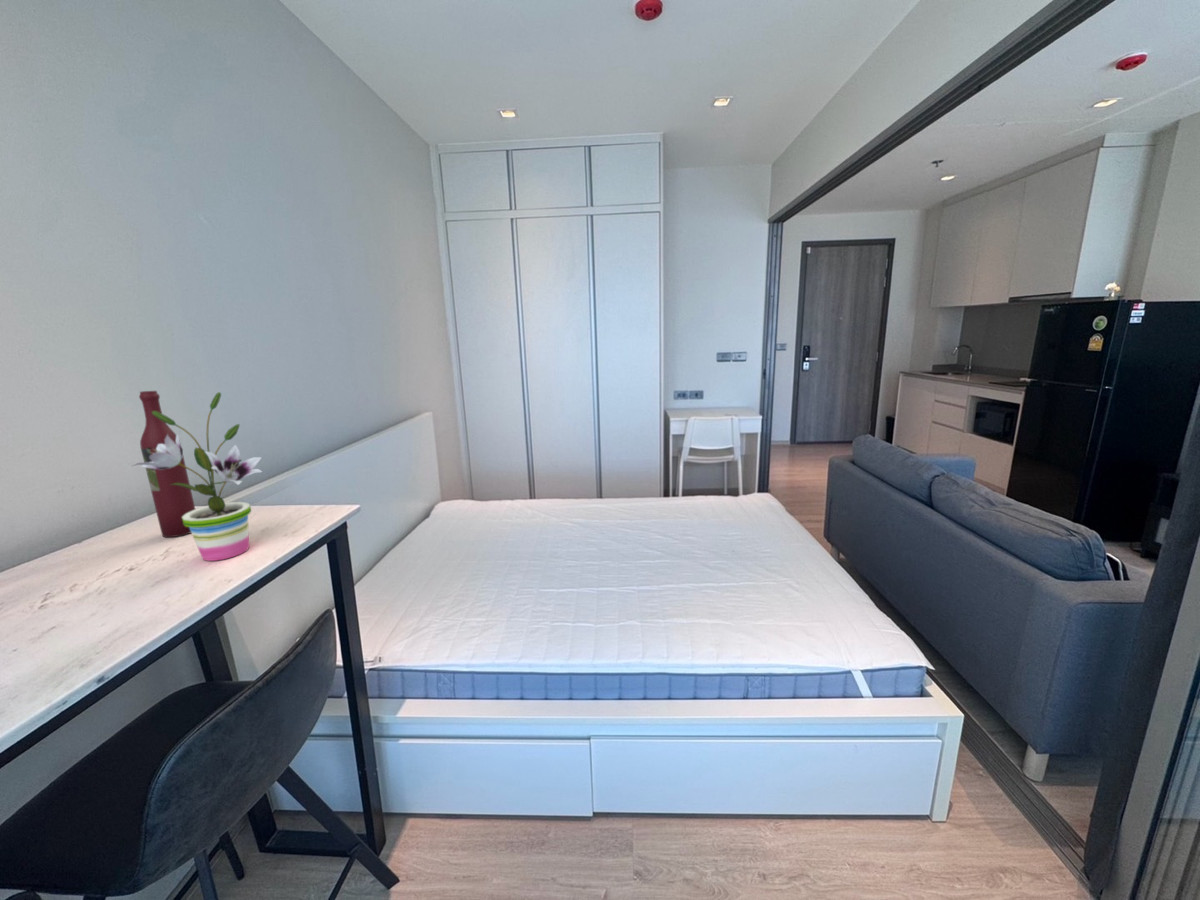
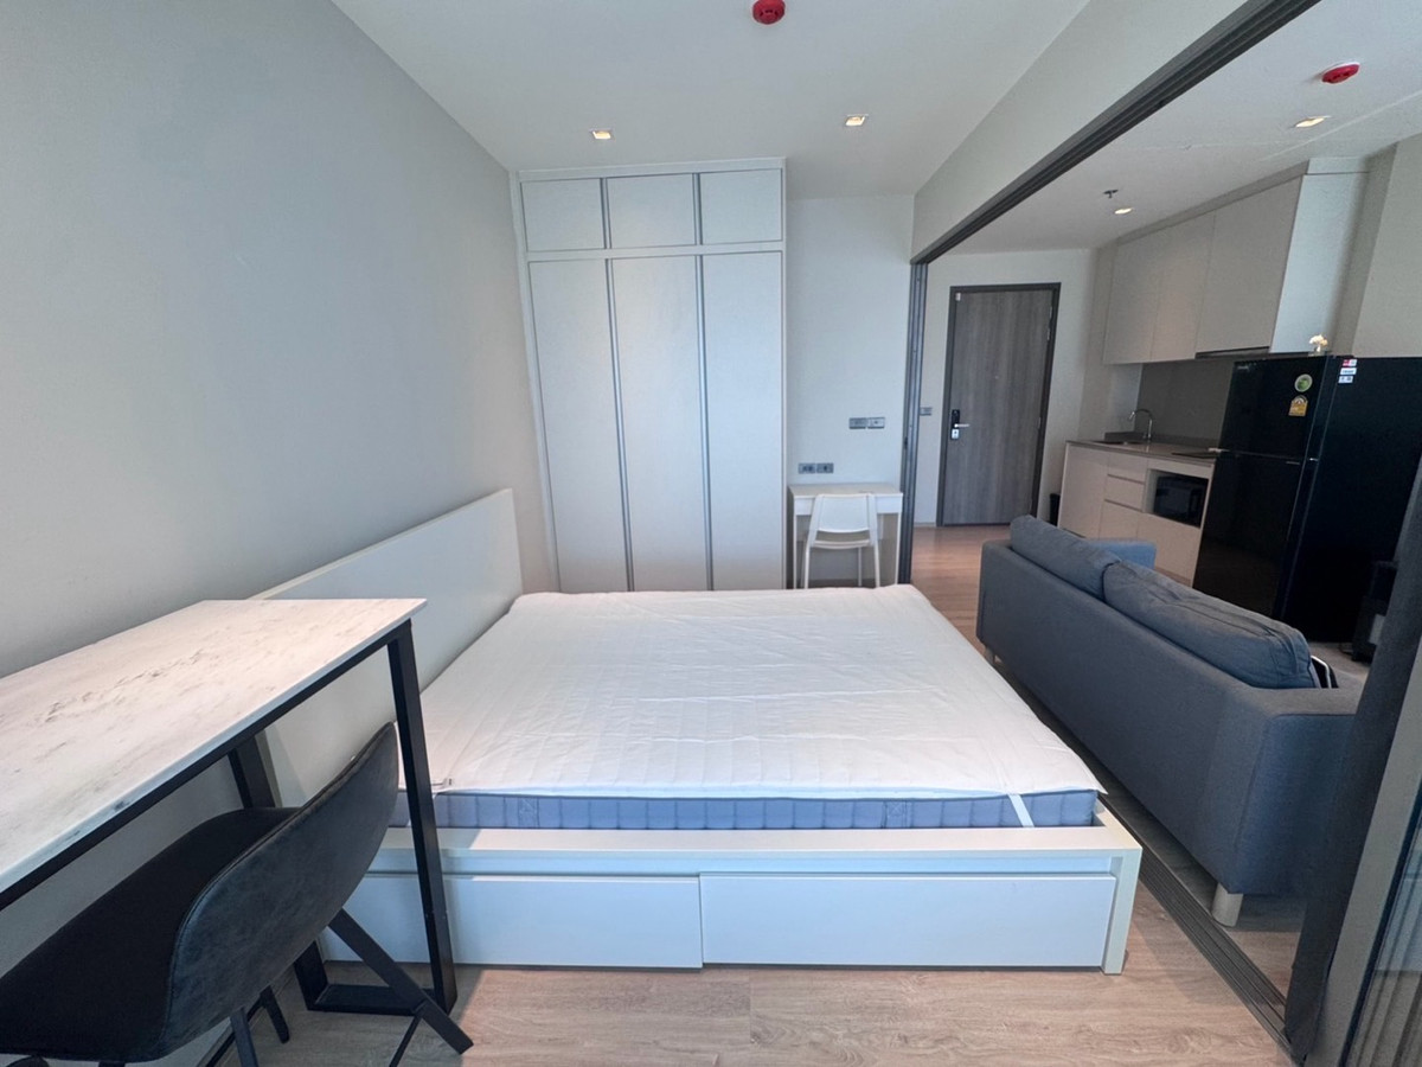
- wine bottle [138,390,196,538]
- potted plant [132,391,263,562]
